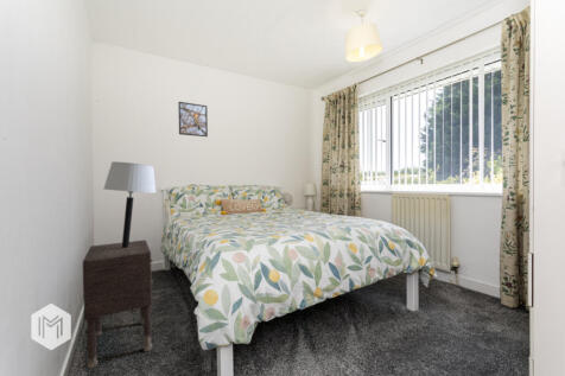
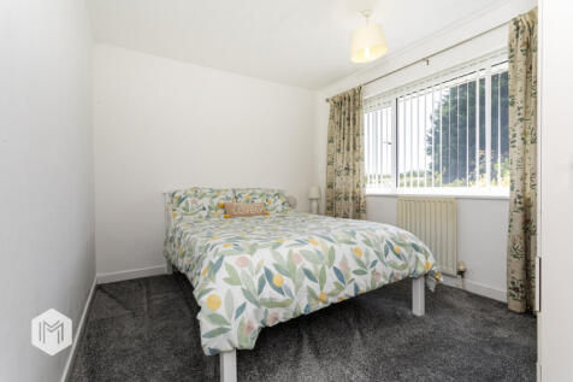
- table lamp [102,160,157,248]
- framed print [177,101,209,138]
- nightstand [82,240,154,370]
